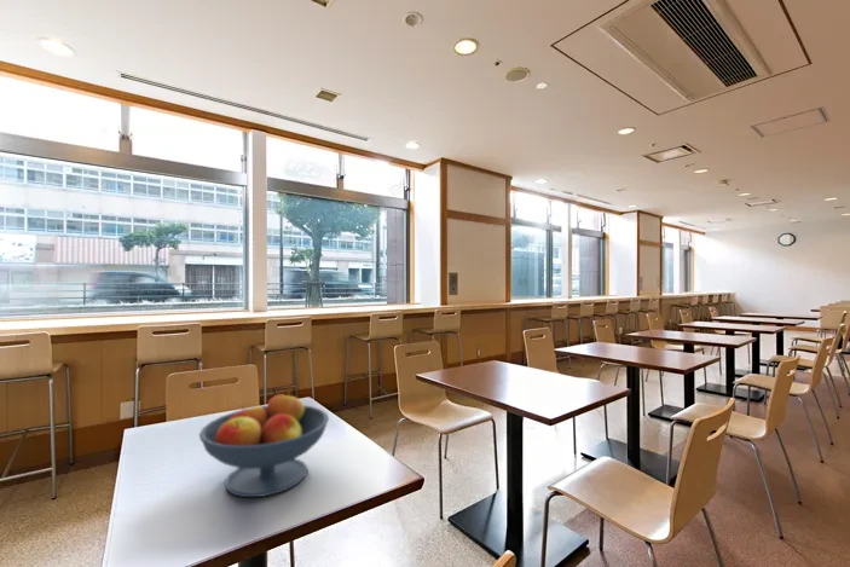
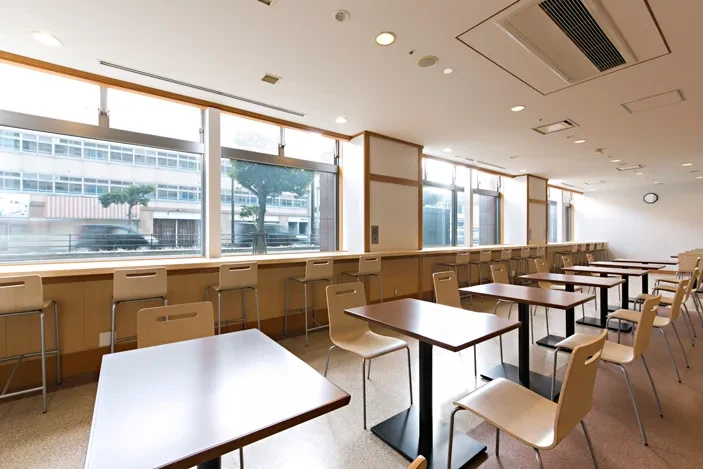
- fruit bowl [198,392,330,498]
